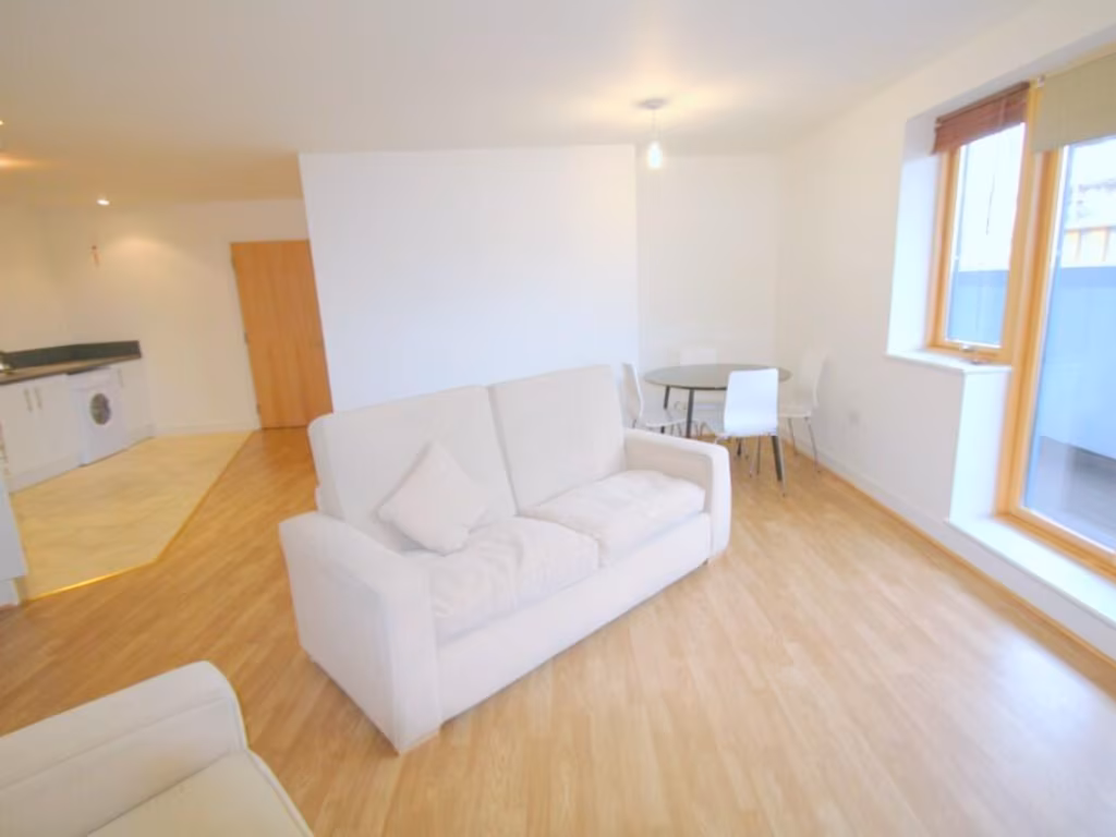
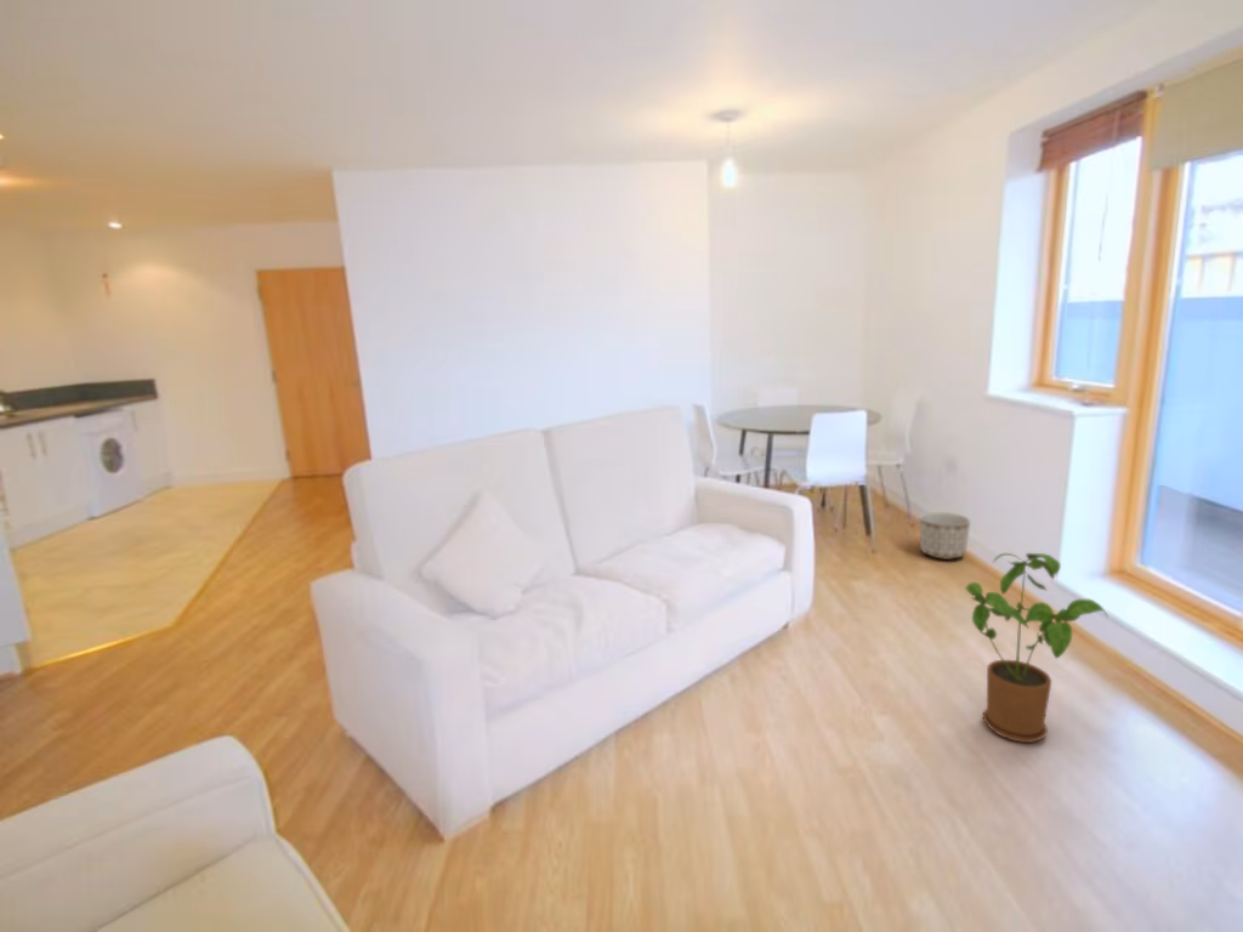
+ house plant [964,552,1108,744]
+ planter [919,511,971,561]
